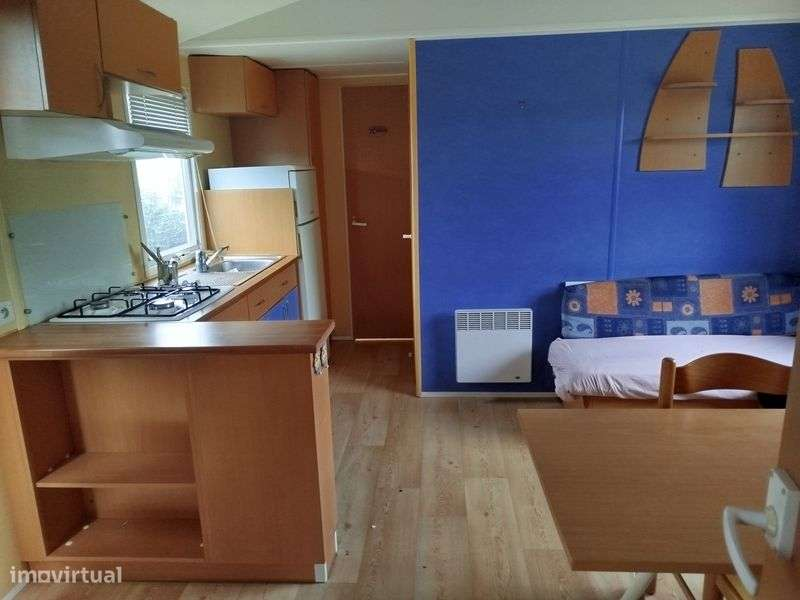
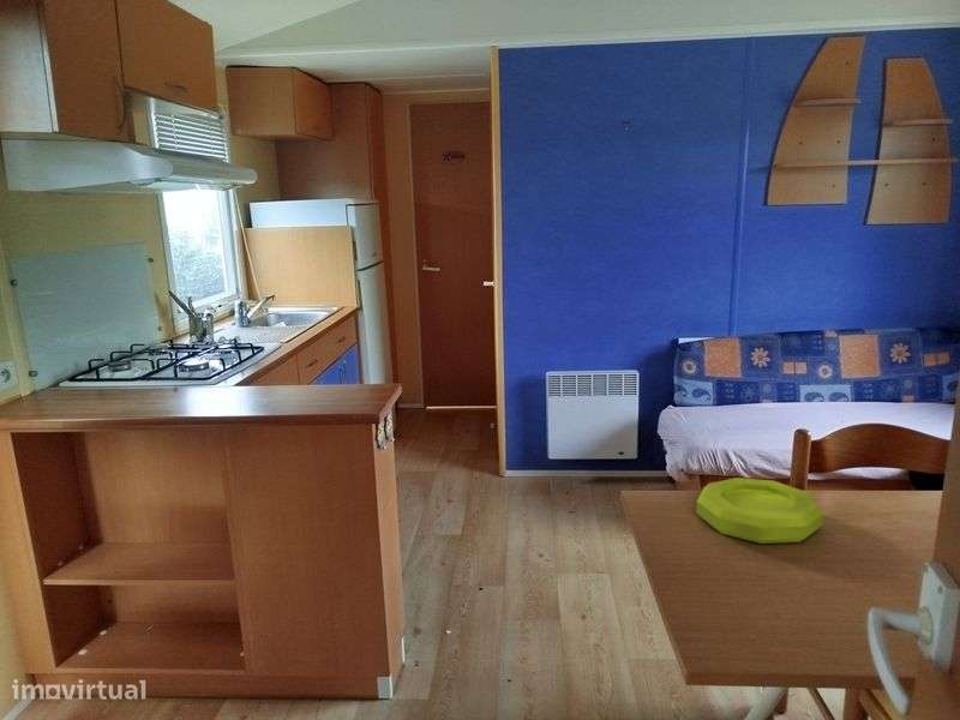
+ bowl [695,476,826,545]
